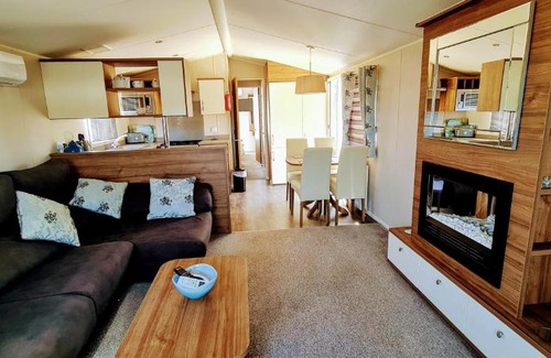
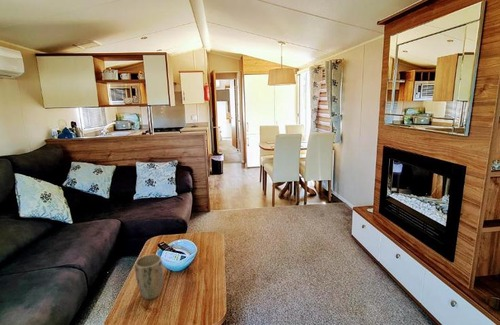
+ plant pot [134,254,164,301]
